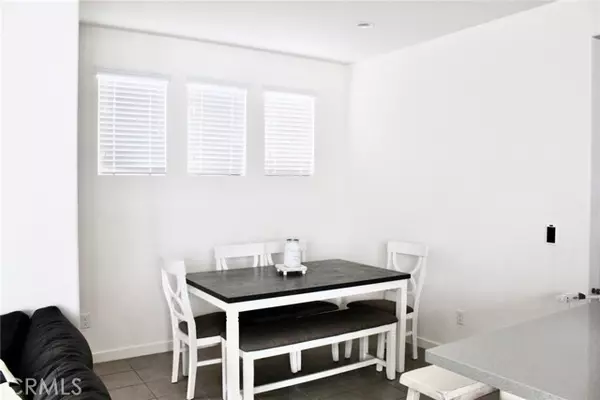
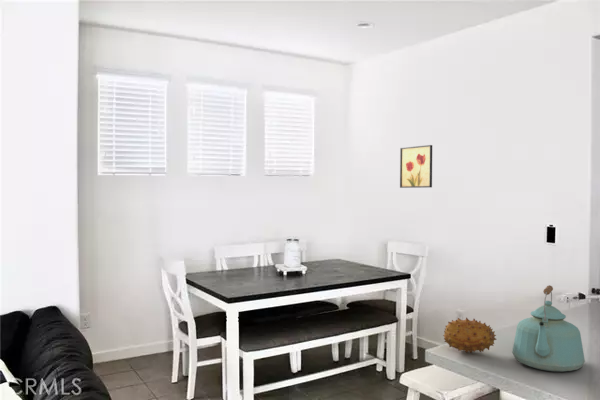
+ kettle [511,284,586,373]
+ fruit [442,317,498,354]
+ wall art [399,144,433,189]
